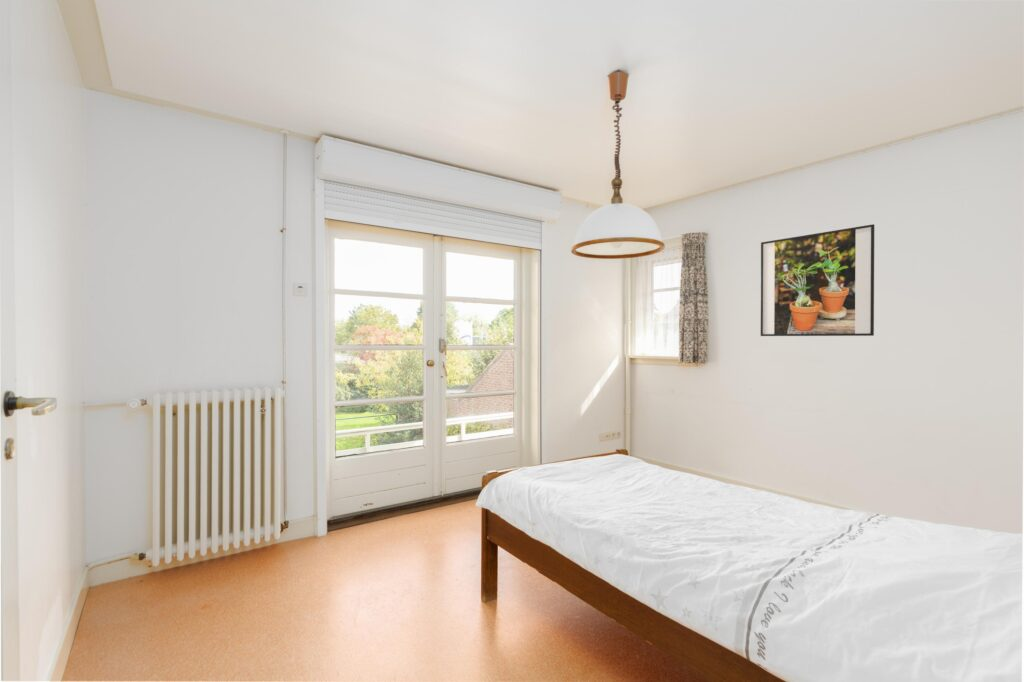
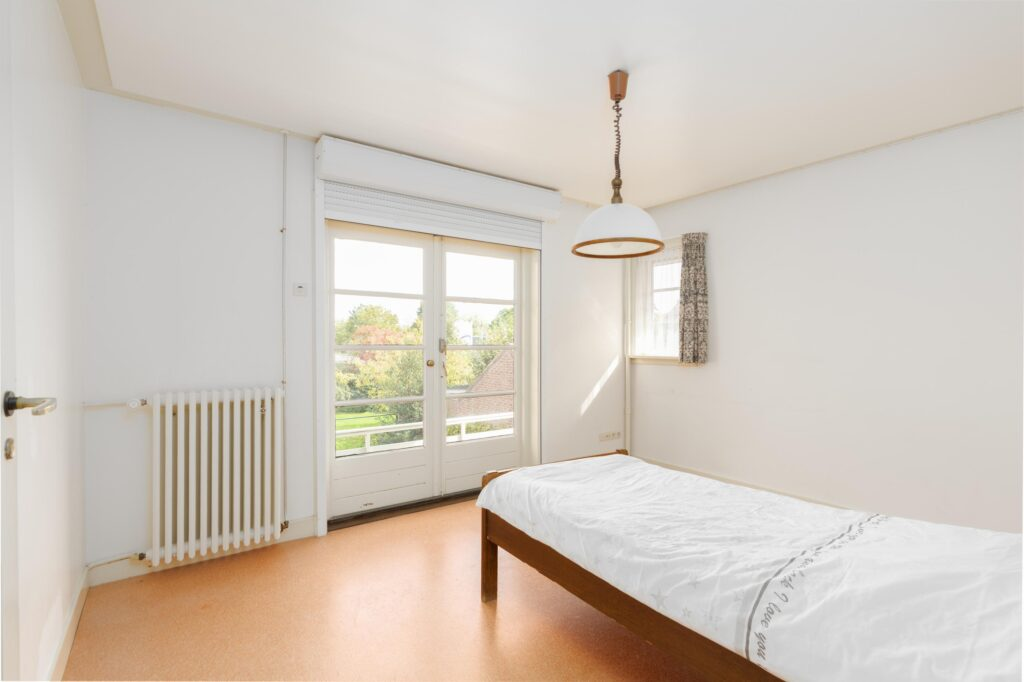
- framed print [760,223,875,337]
